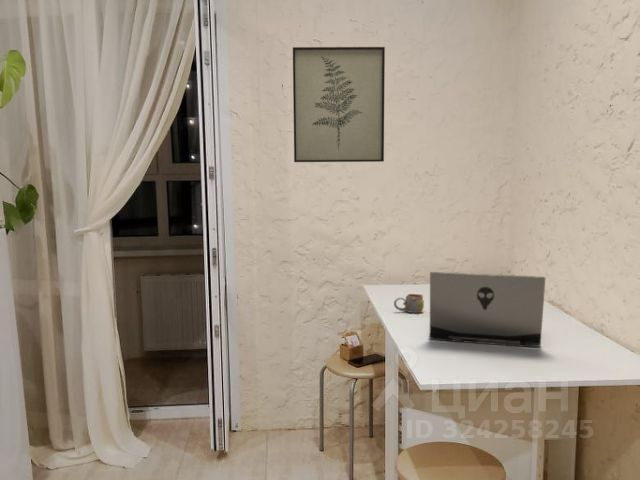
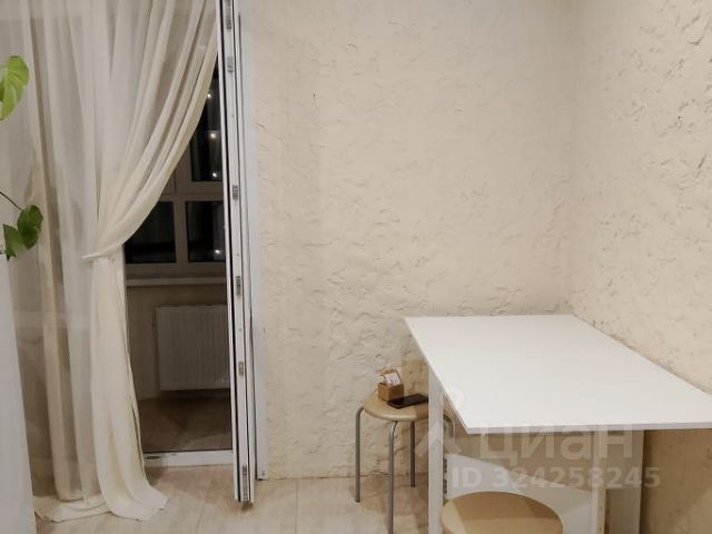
- laptop computer [428,271,546,348]
- wall art [292,46,386,163]
- mug [393,293,425,314]
